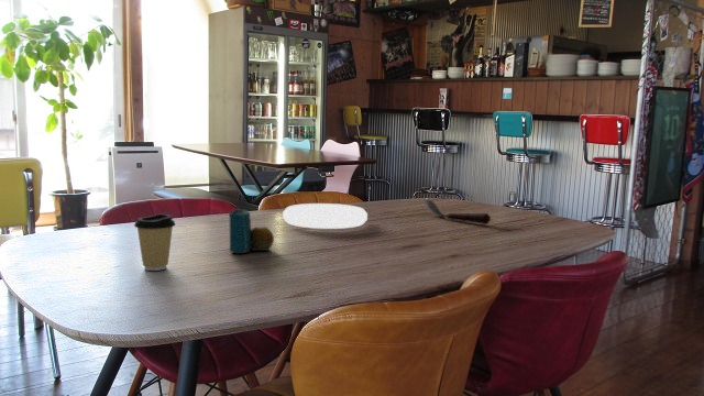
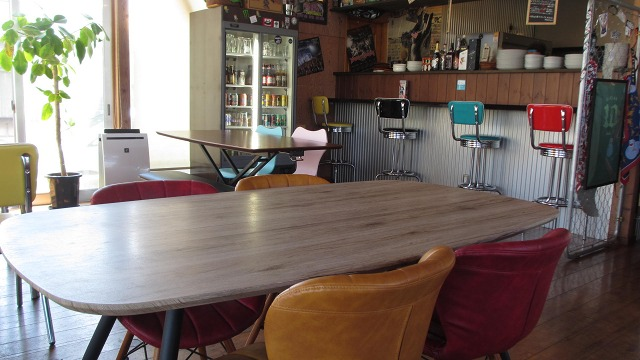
- candle [228,208,275,254]
- plate [282,202,369,230]
- spoon [424,198,492,226]
- coffee cup [133,213,177,272]
